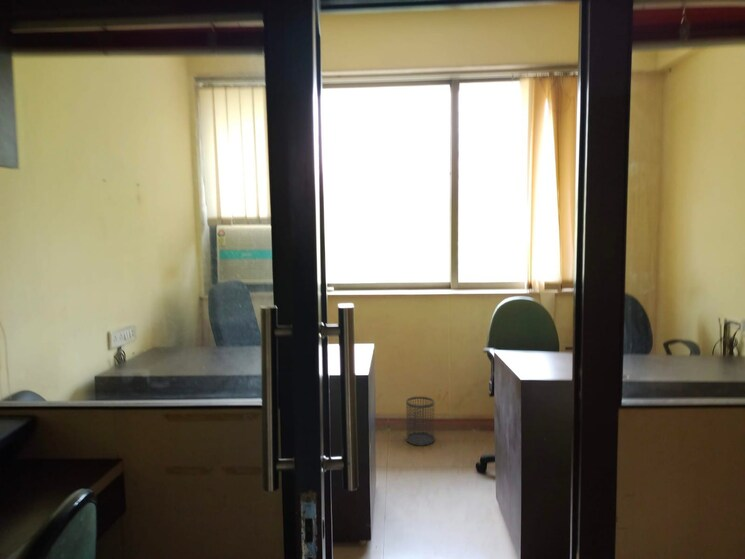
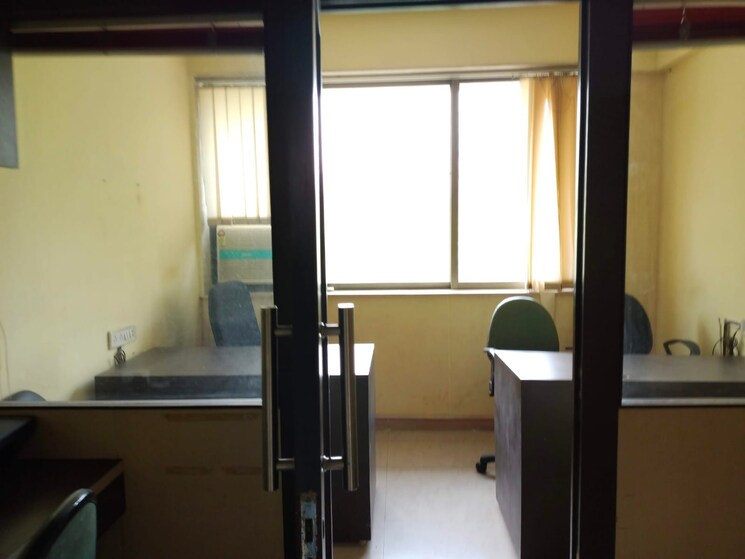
- wastebasket [405,395,435,447]
